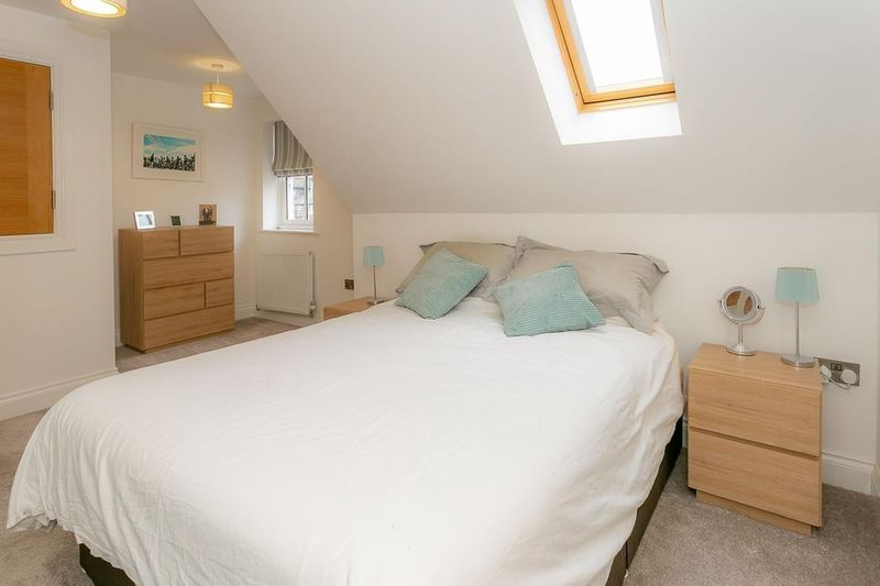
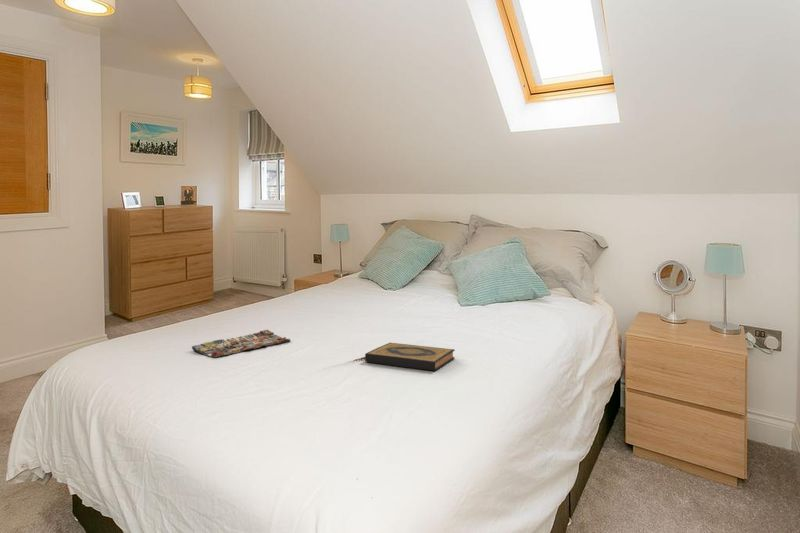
+ magazine [191,329,292,358]
+ hardback book [364,342,456,371]
